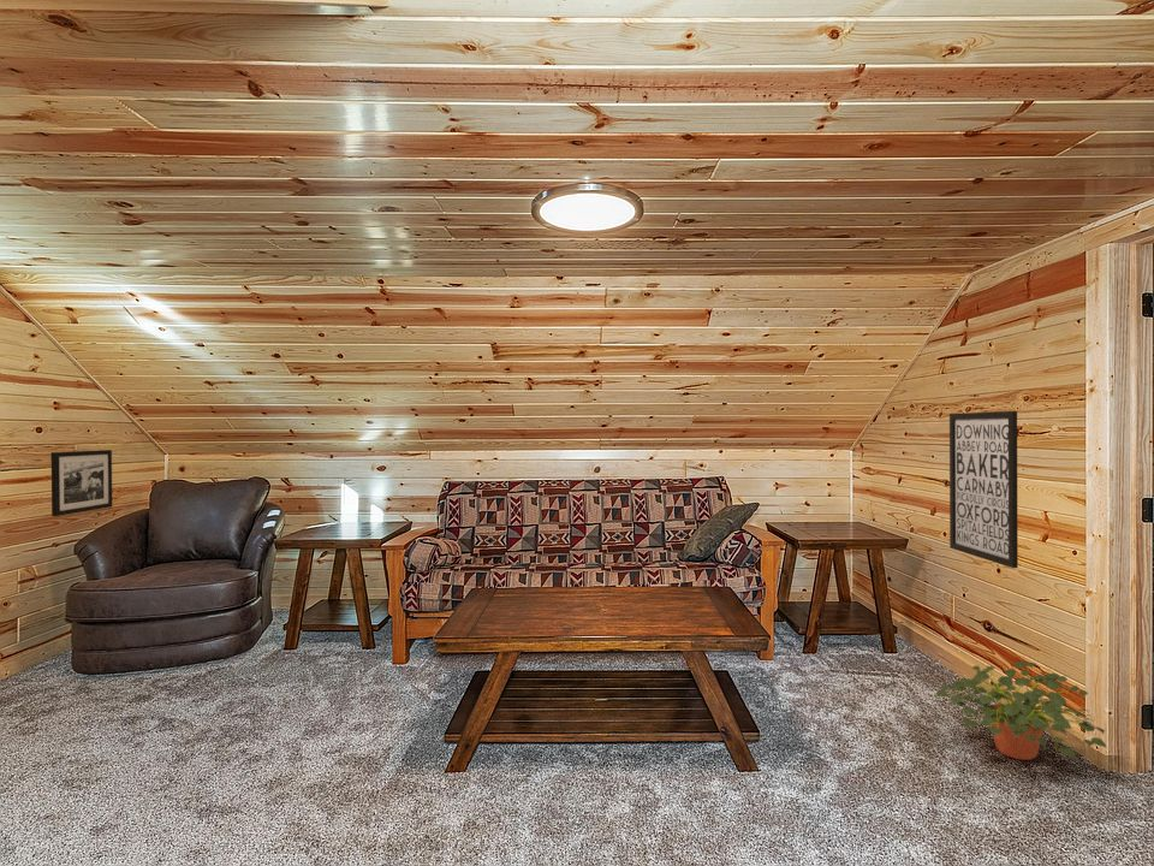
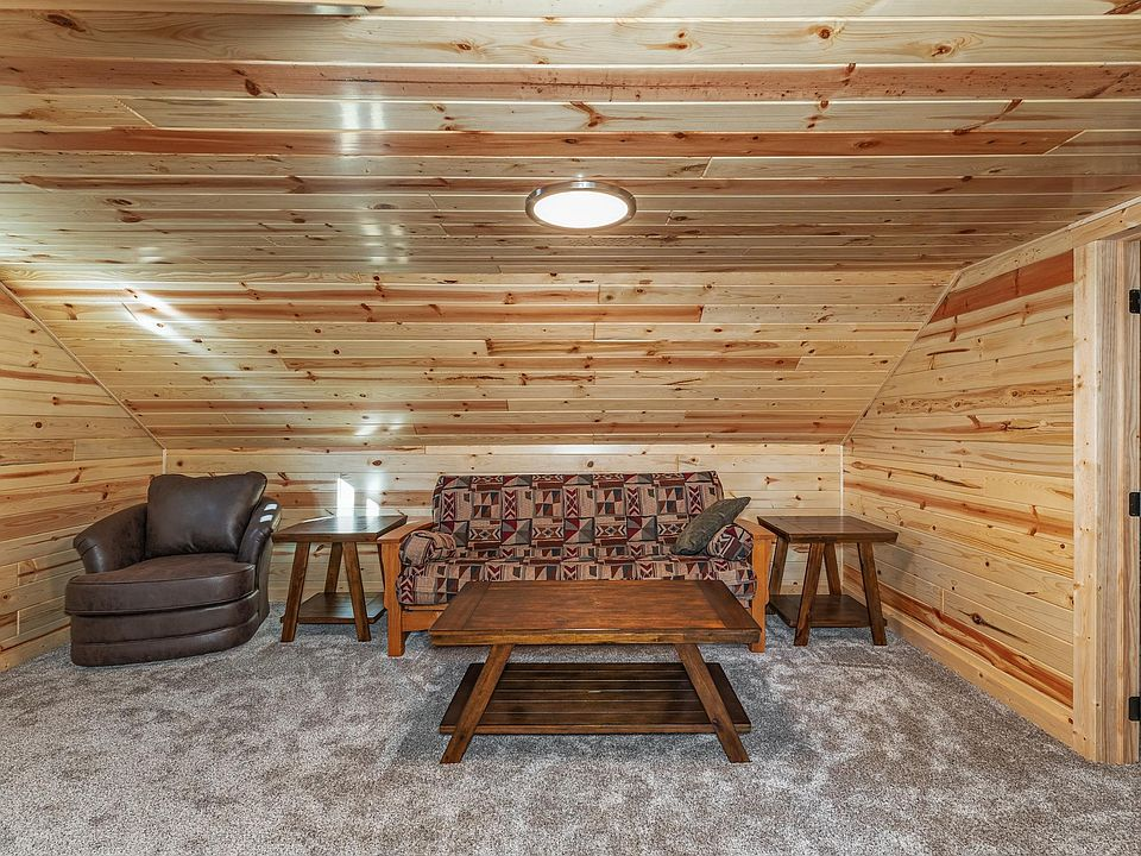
- potted plant [935,660,1108,761]
- wall art [948,410,1019,569]
- picture frame [50,449,113,517]
